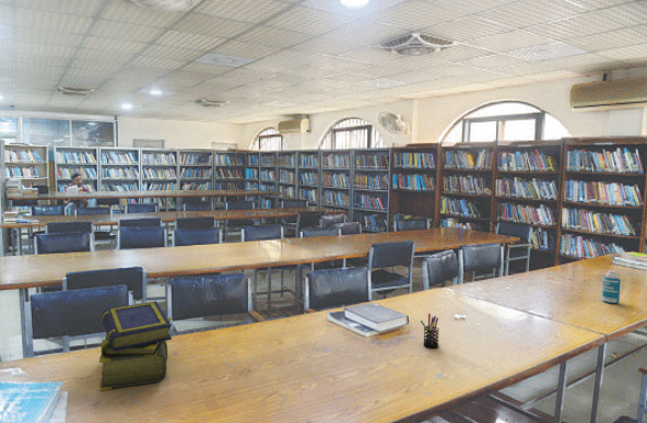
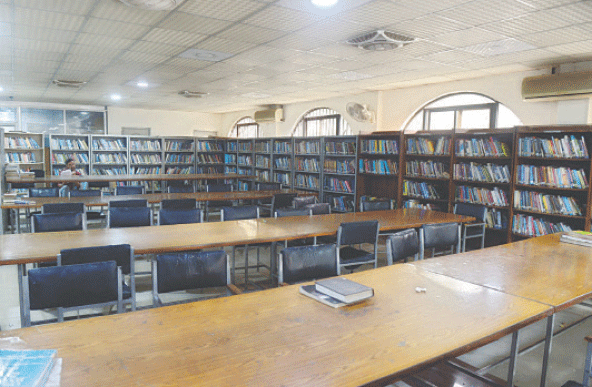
- pen holder [420,313,440,349]
- stack of books [98,301,173,391]
- bottle [601,269,622,305]
